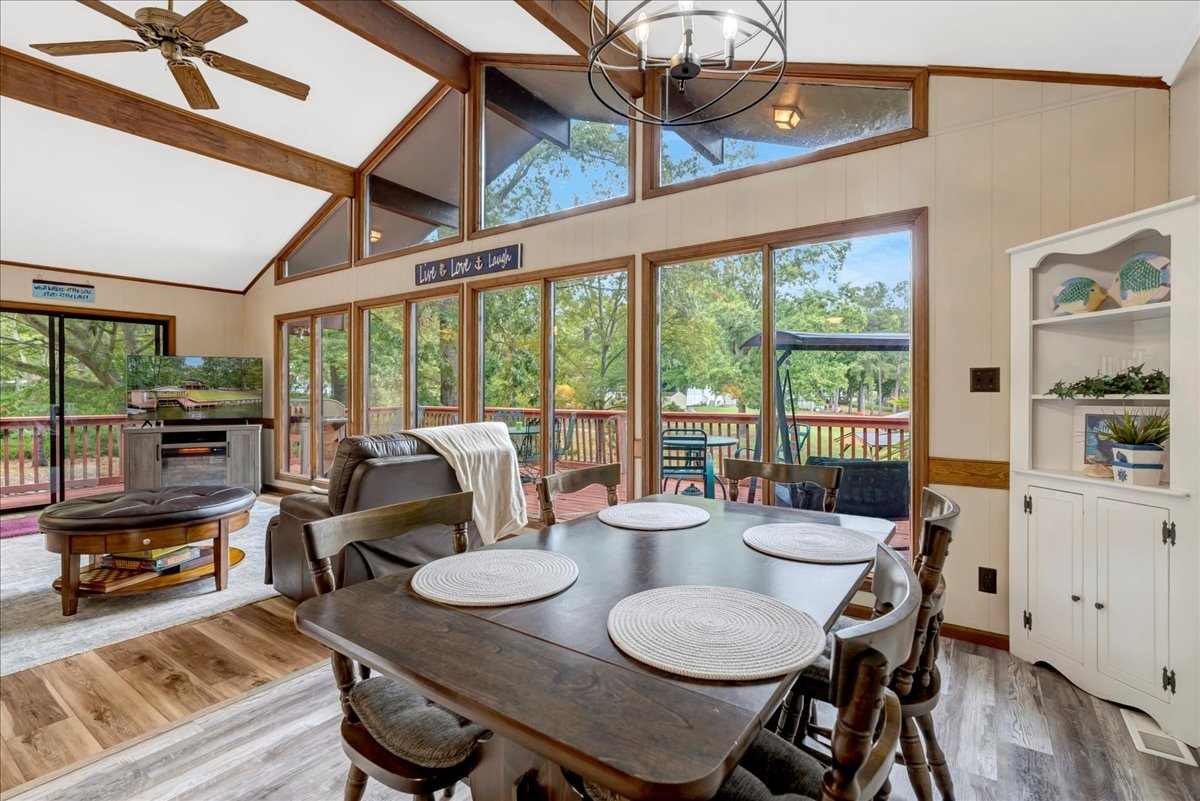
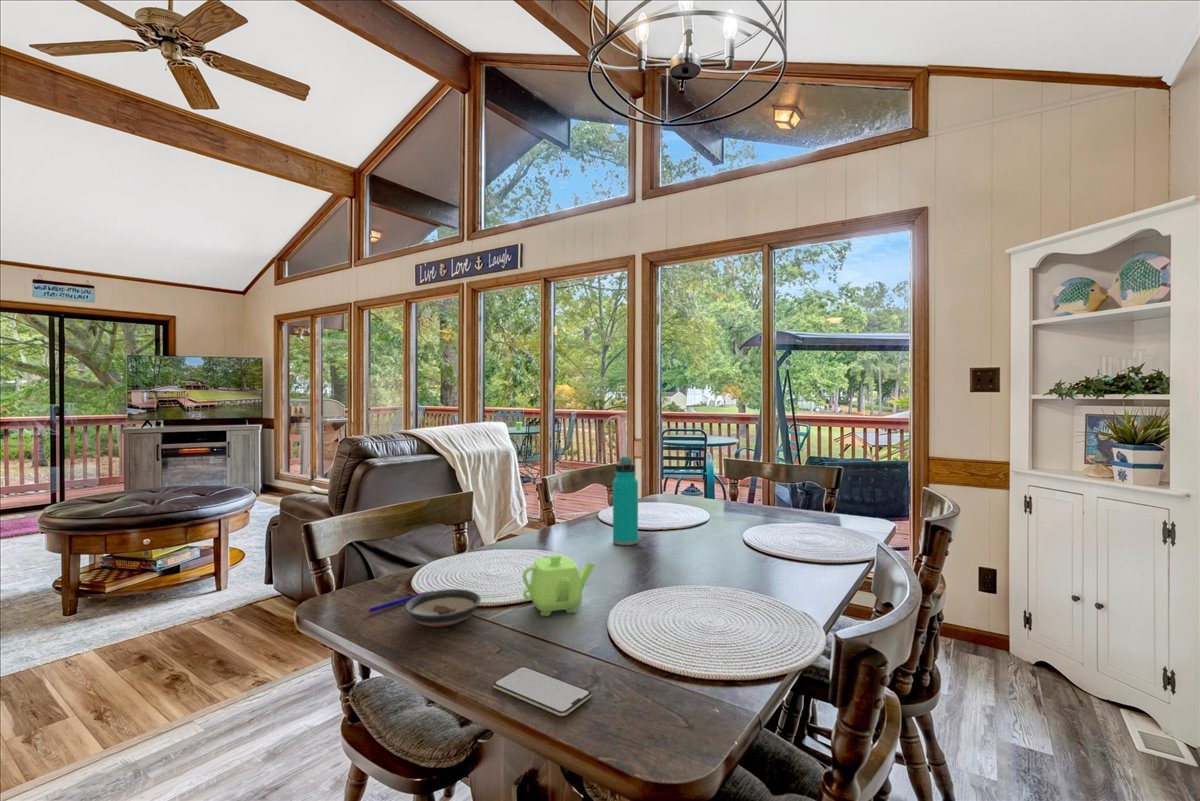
+ teapot [522,553,596,617]
+ saucer [404,588,482,628]
+ smartphone [492,665,593,717]
+ pen [367,589,434,614]
+ water bottle [612,456,639,546]
